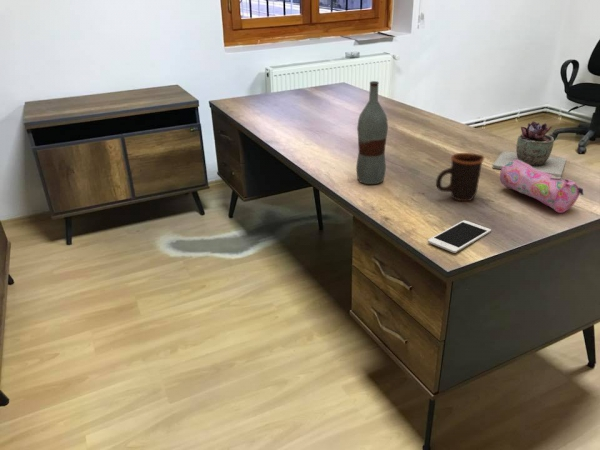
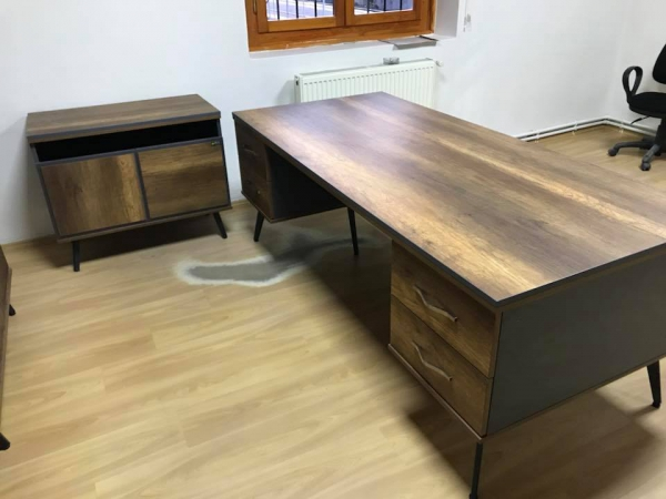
- succulent plant [491,120,567,178]
- mug [435,152,485,202]
- pencil case [499,160,584,214]
- cell phone [427,219,492,254]
- bottle [355,80,389,185]
